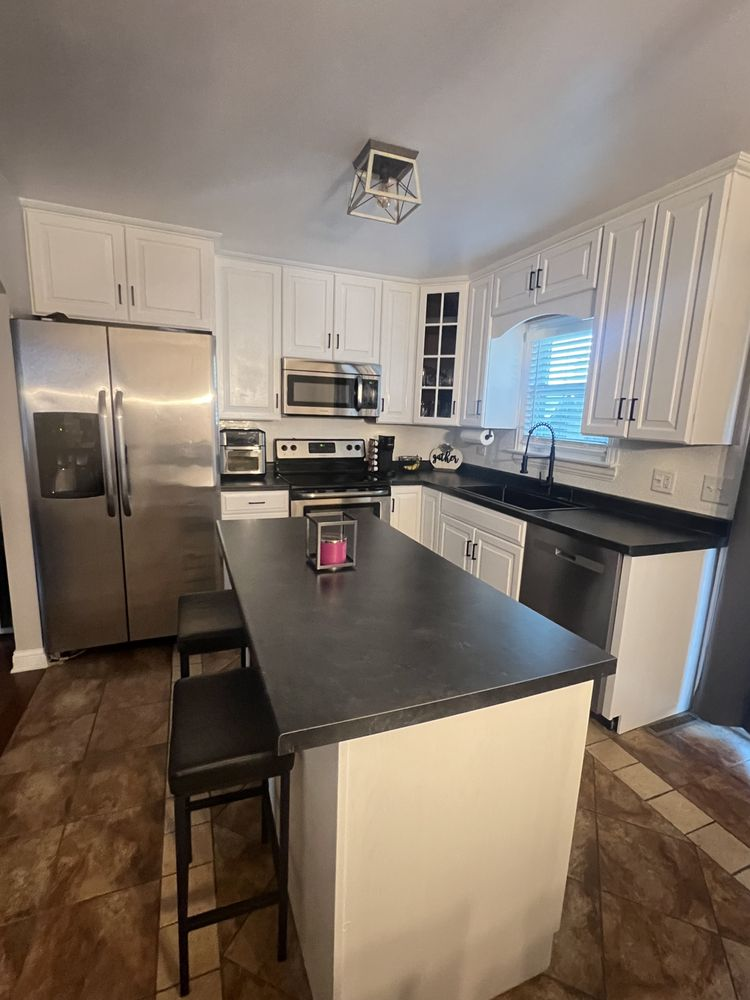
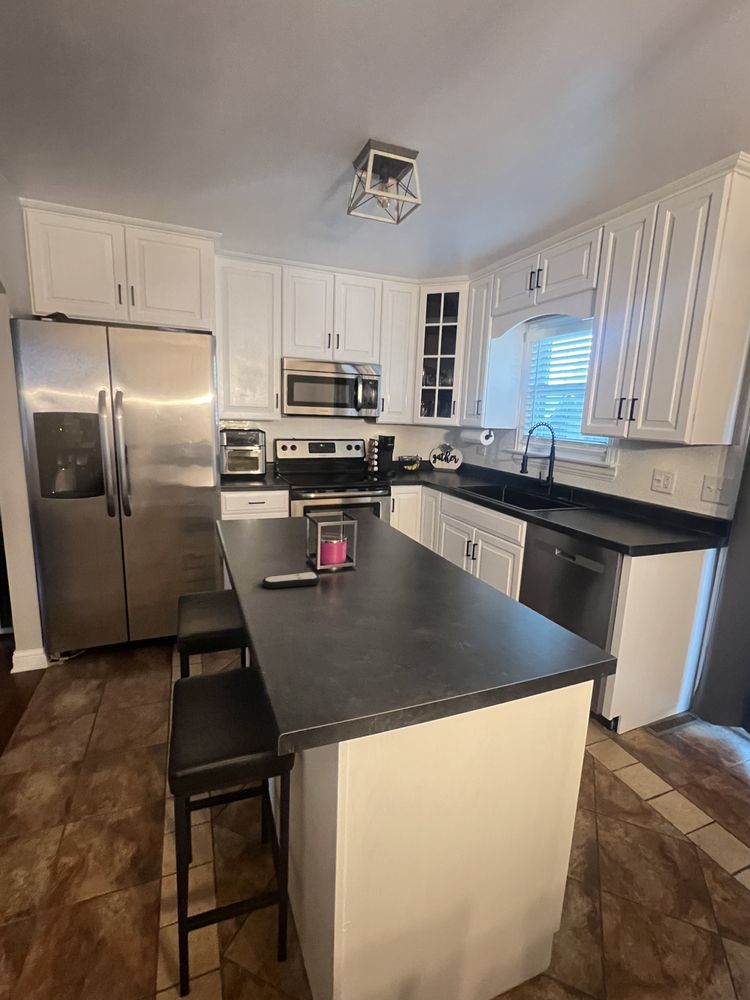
+ remote control [262,571,321,589]
